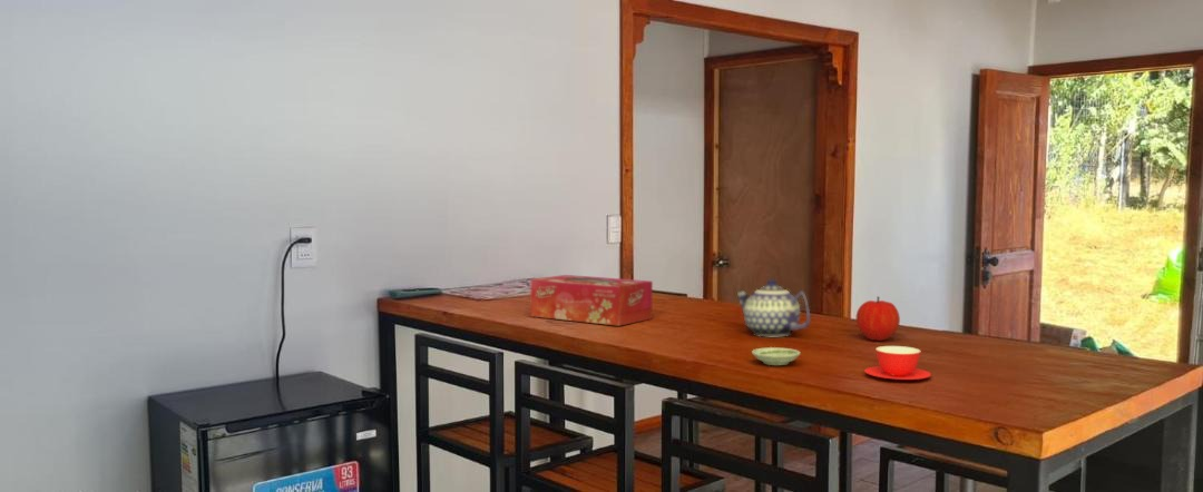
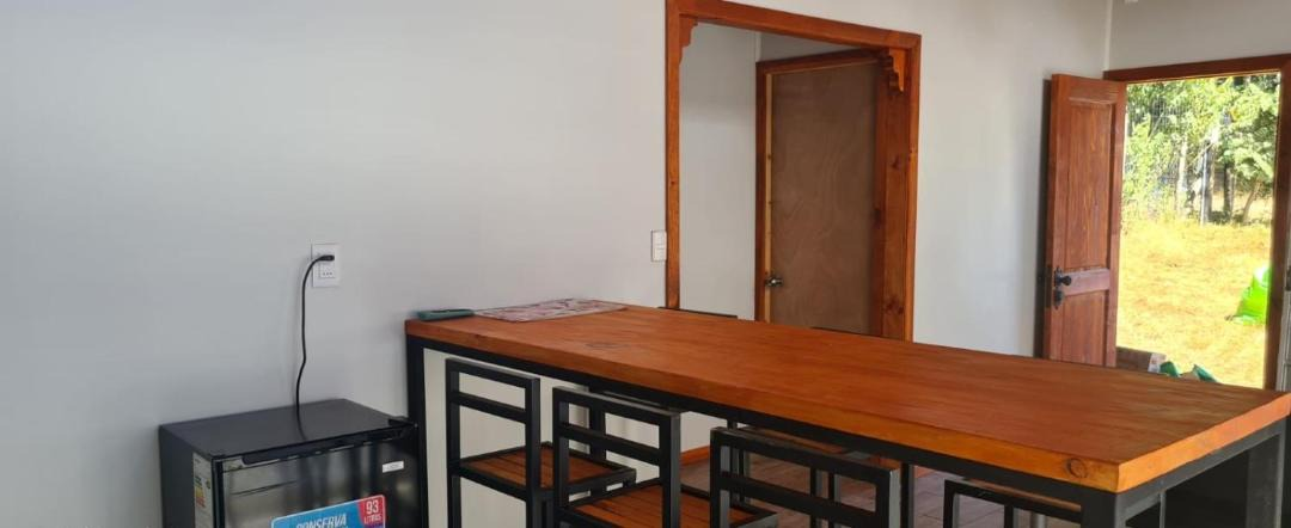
- tissue box [530,274,654,327]
- teapot [736,278,812,337]
- teacup [863,345,932,381]
- saucer [751,346,801,366]
- fruit [855,295,901,342]
